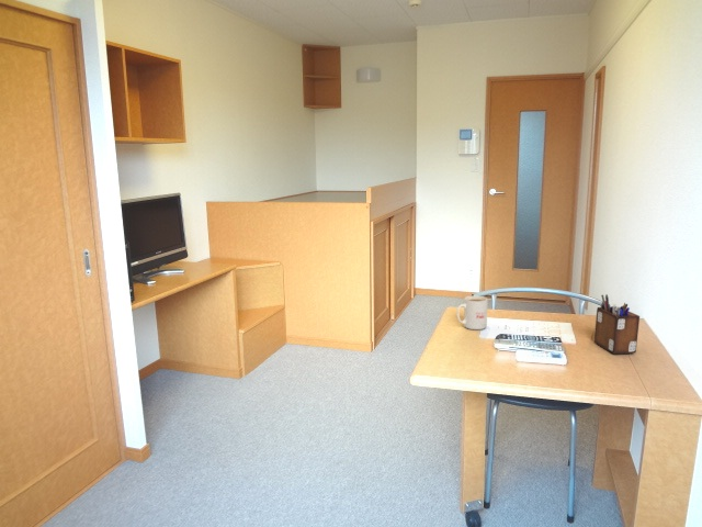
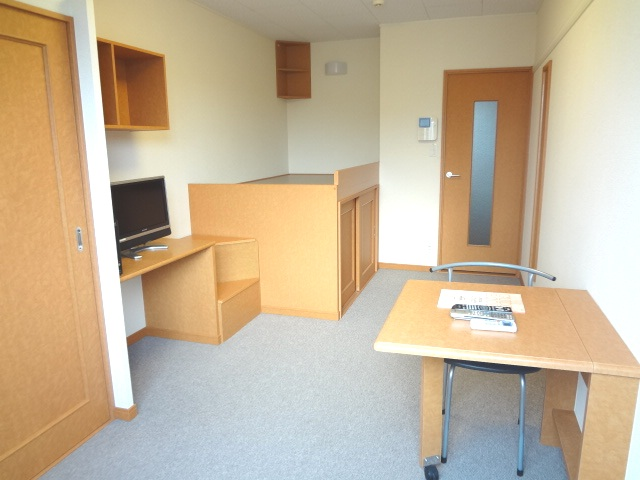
- mug [455,295,488,330]
- desk organizer [593,293,641,355]
